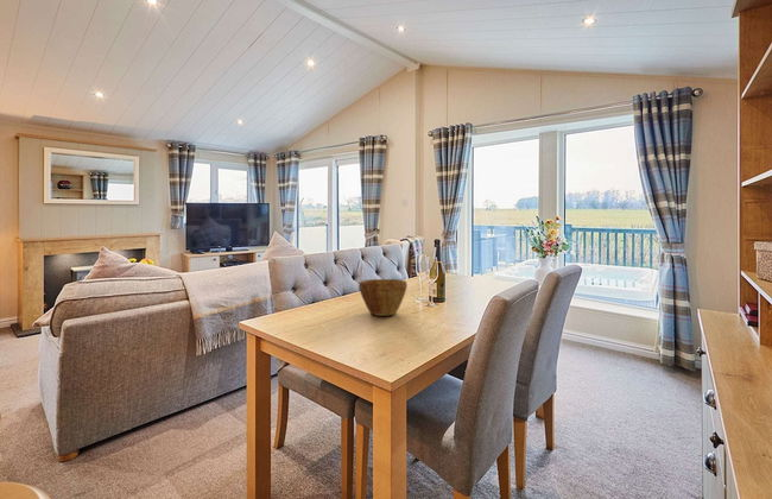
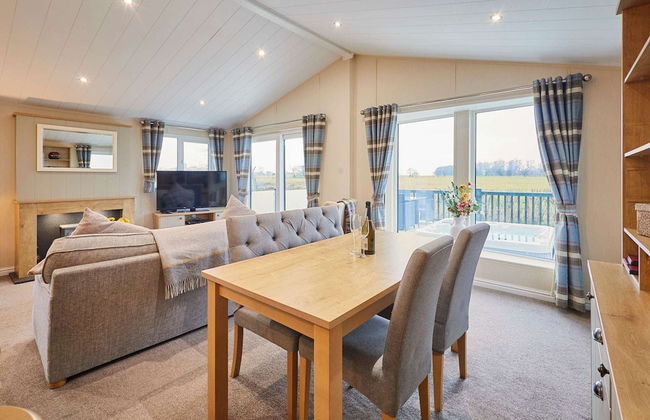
- bowl [357,278,409,317]
